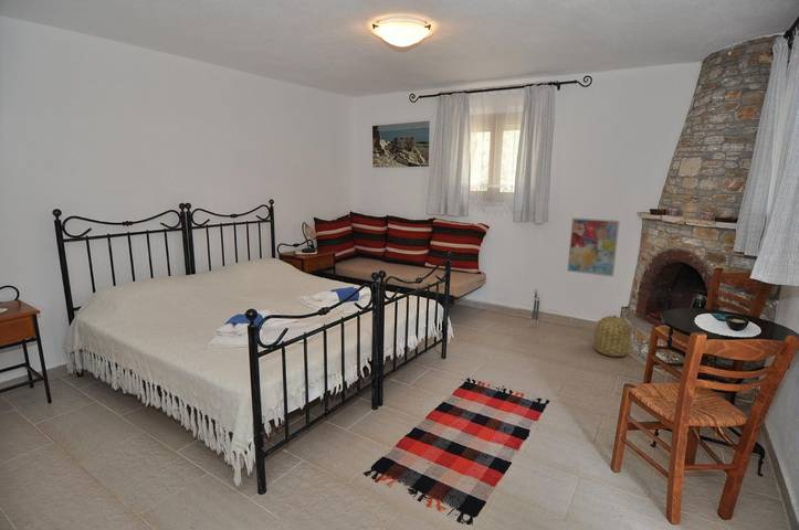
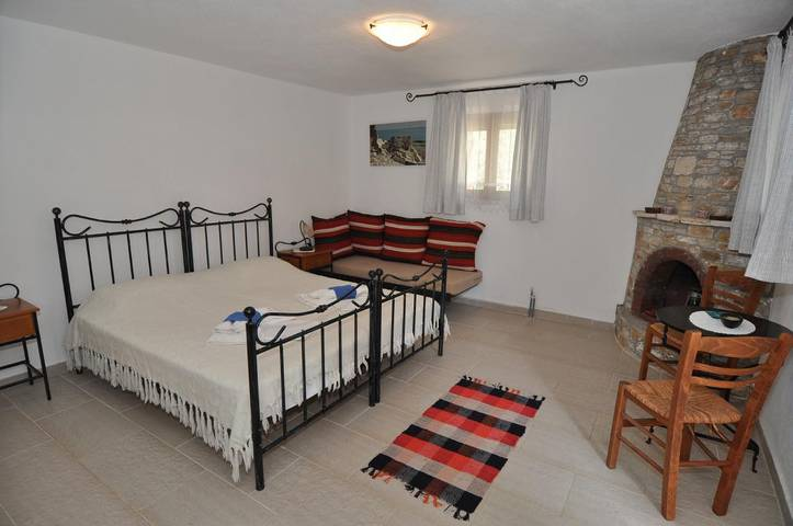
- basket [592,315,632,358]
- wall art [566,216,621,277]
